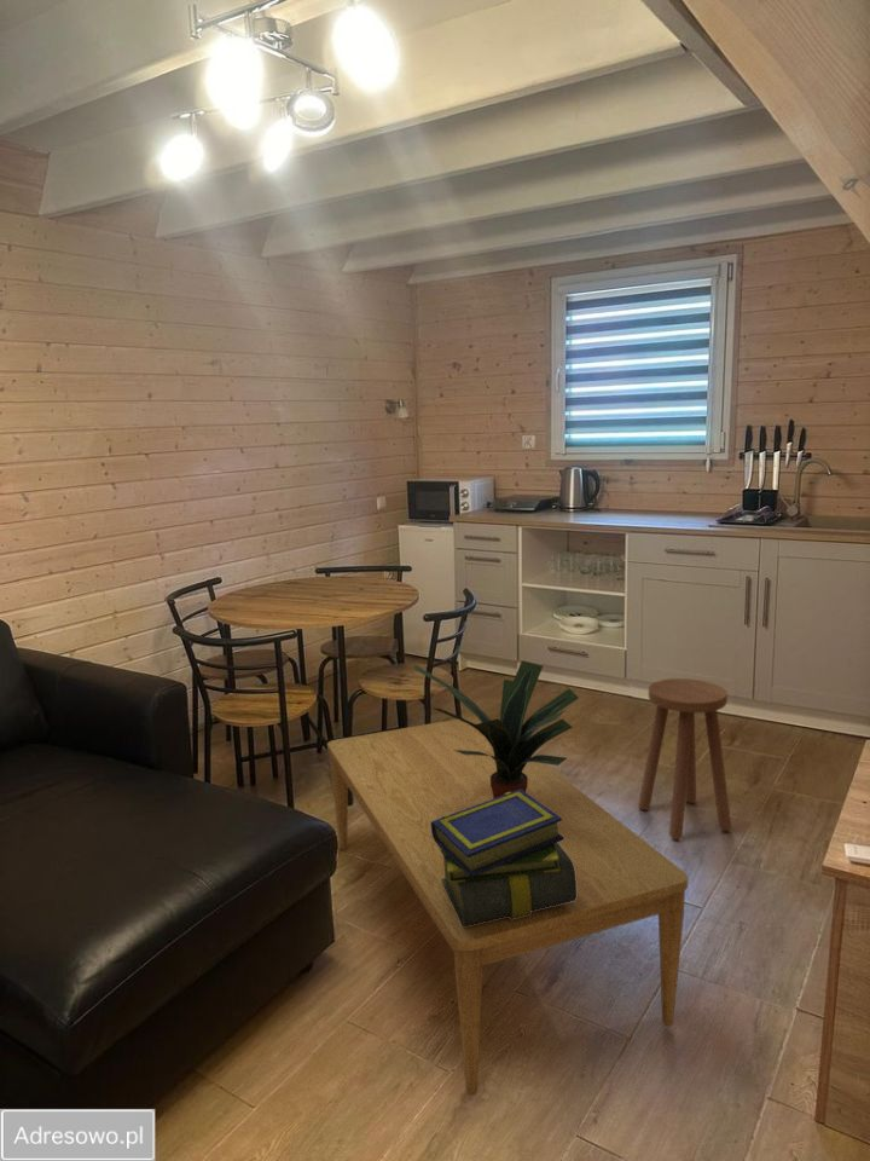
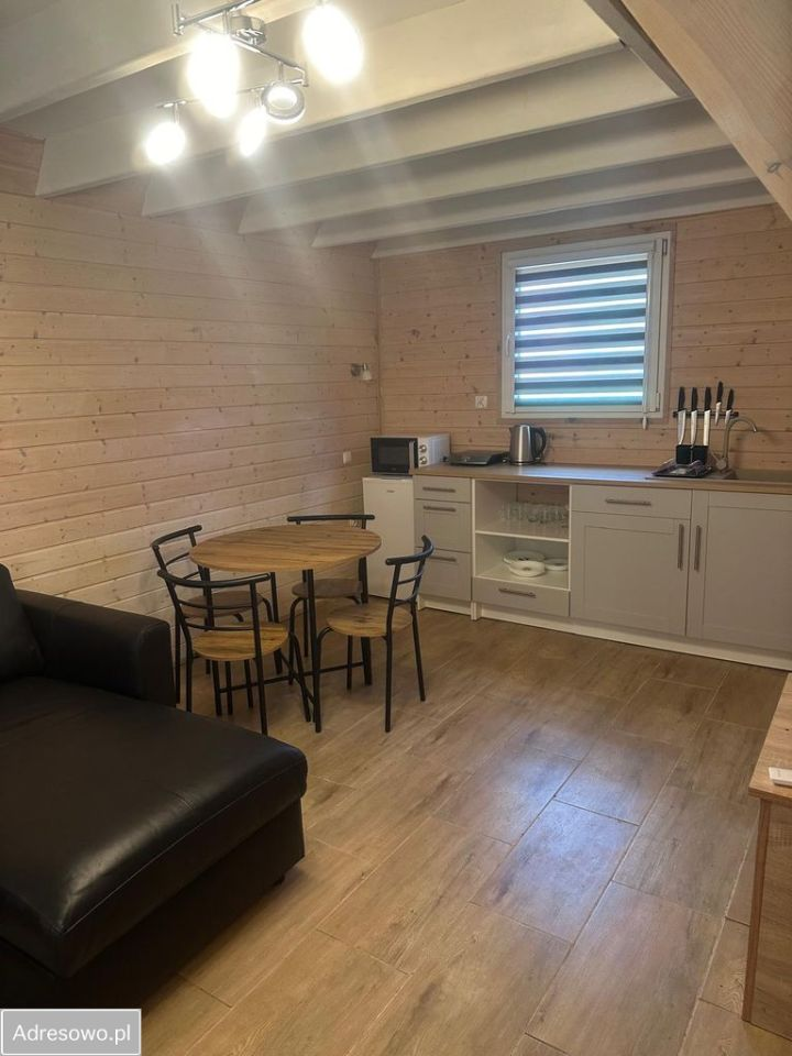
- coffee table [326,715,689,1097]
- stool [637,677,732,841]
- stack of books [430,790,576,926]
- potted plant [413,659,580,798]
